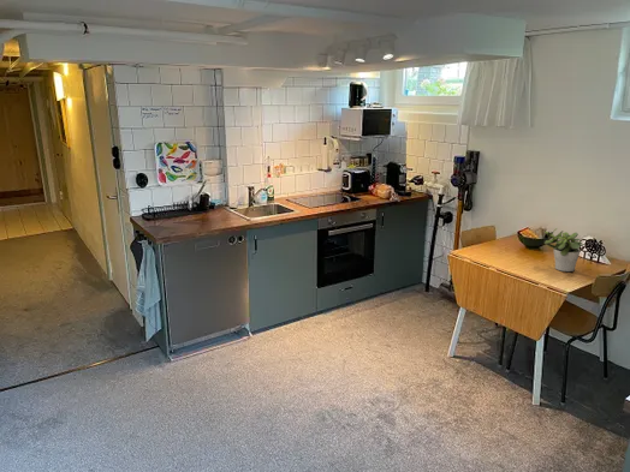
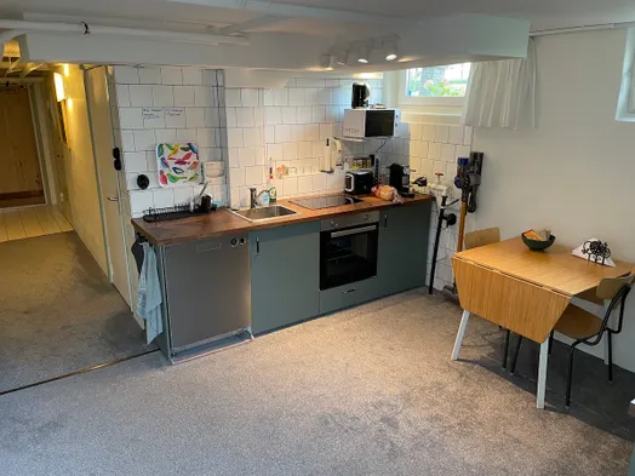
- potted plant [543,227,586,273]
